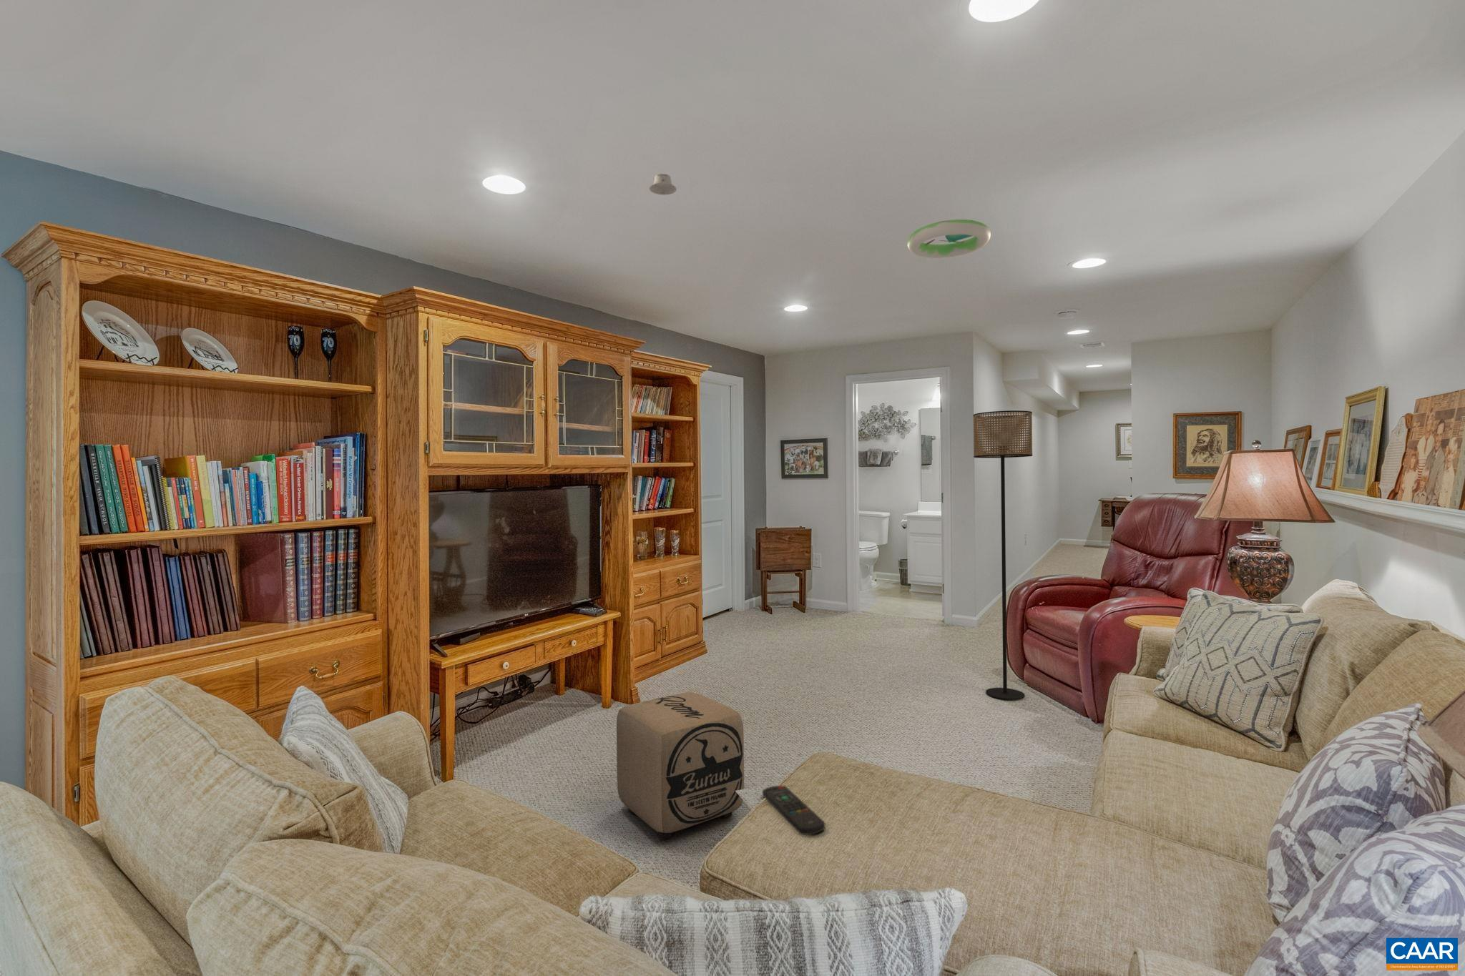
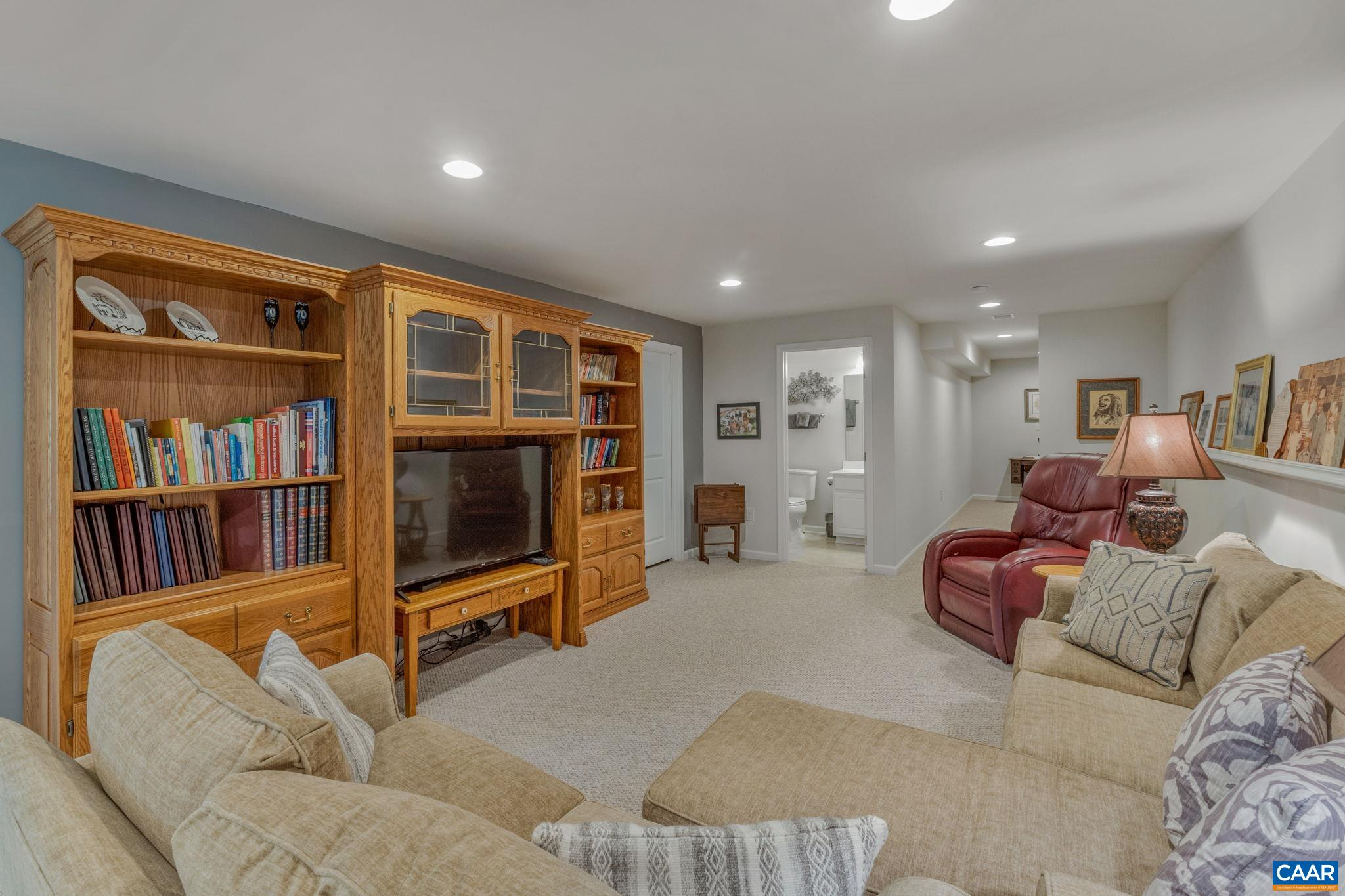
- ottoman [615,692,745,840]
- remote control [761,785,826,835]
- floor lamp [973,410,1033,700]
- ceiling vent [907,219,991,259]
- recessed light [649,173,677,195]
